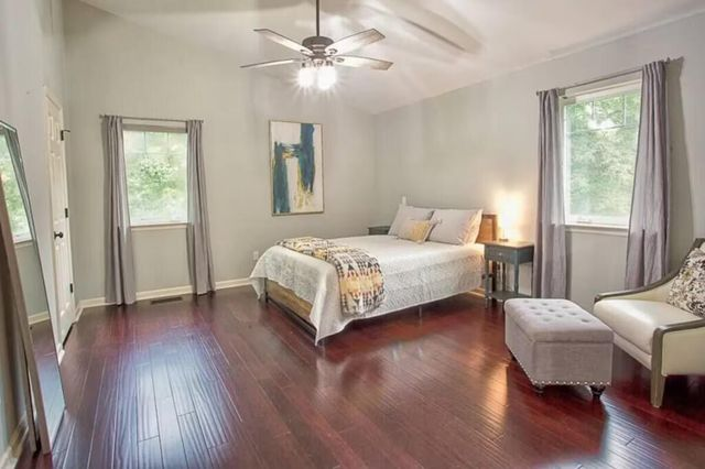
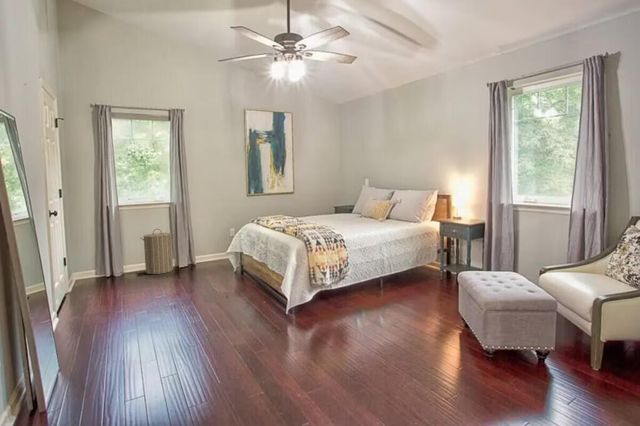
+ laundry hamper [140,228,176,275]
